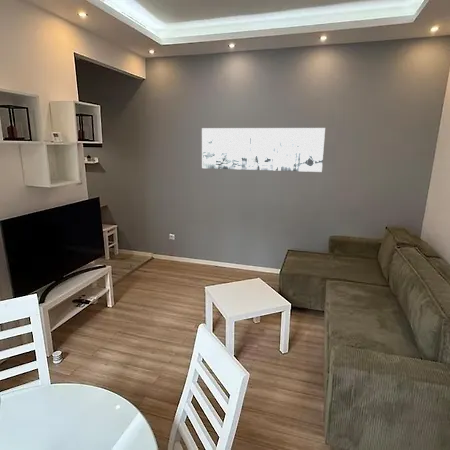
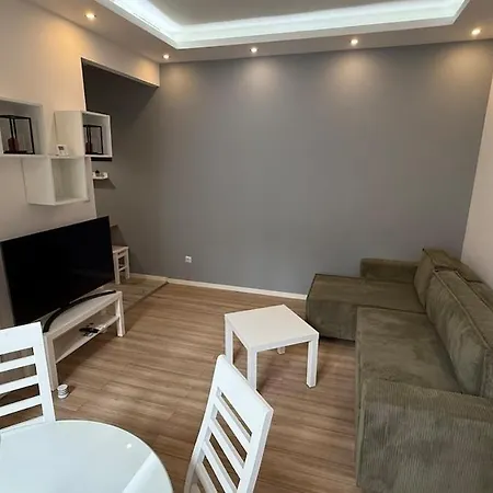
- wall art [201,127,326,173]
